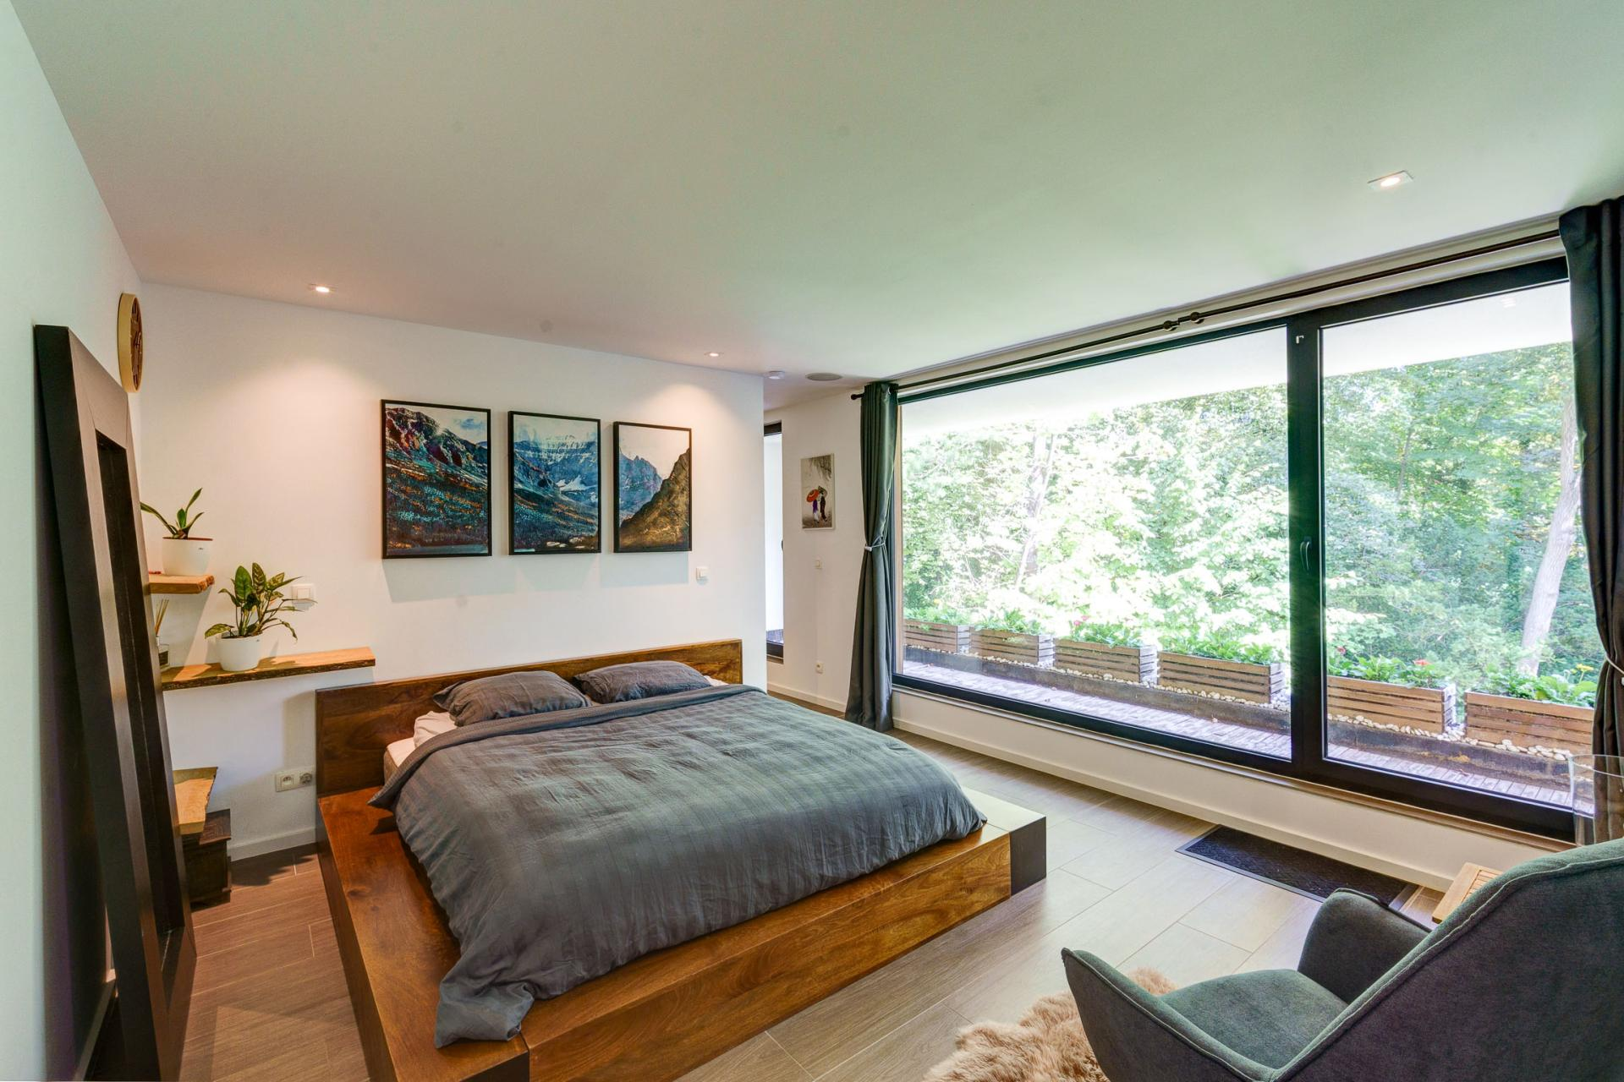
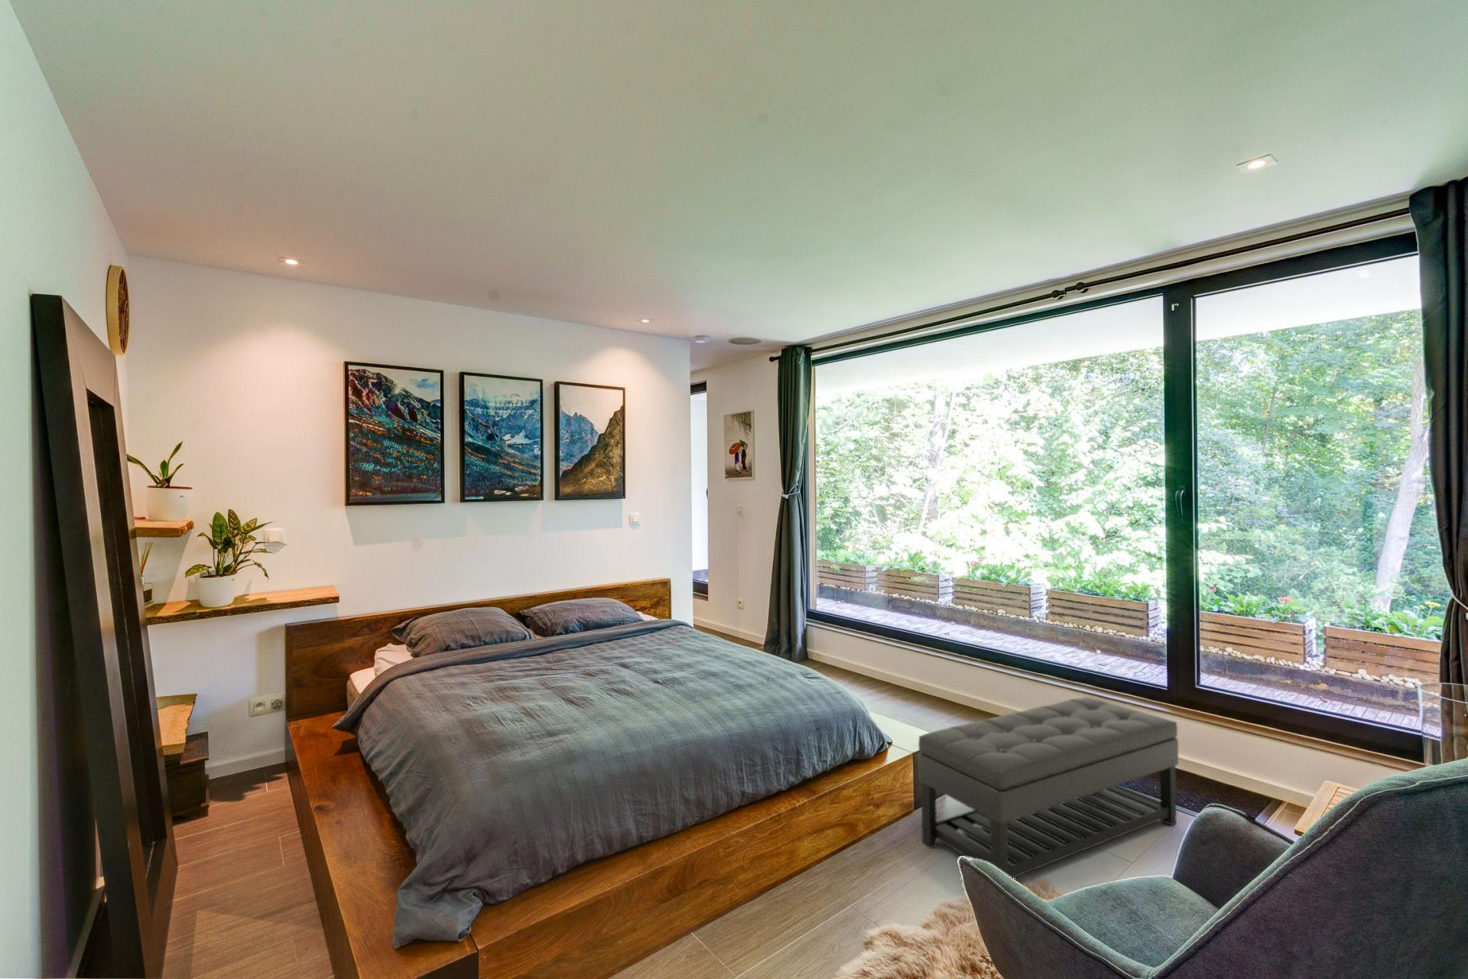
+ ottoman [917,696,1179,878]
